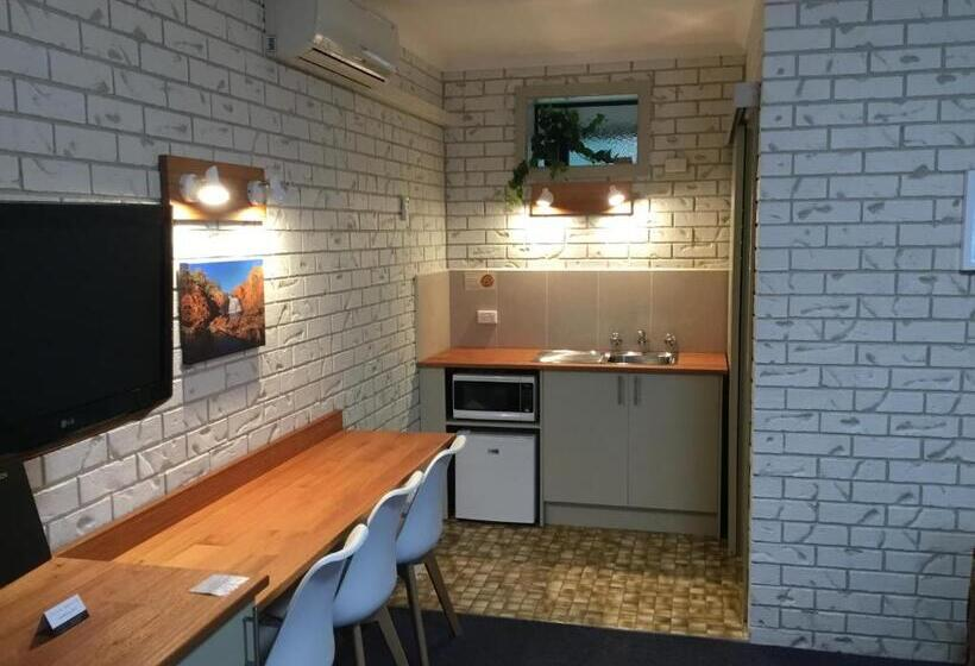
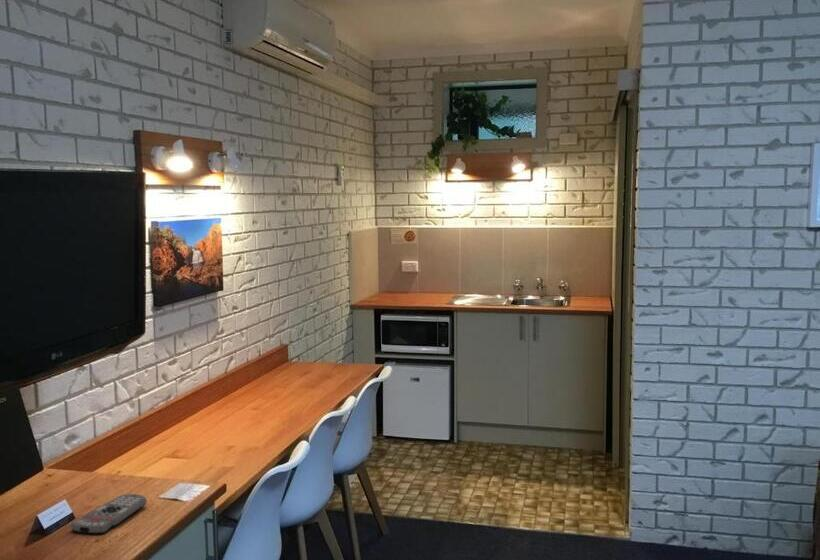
+ remote control [70,493,148,536]
